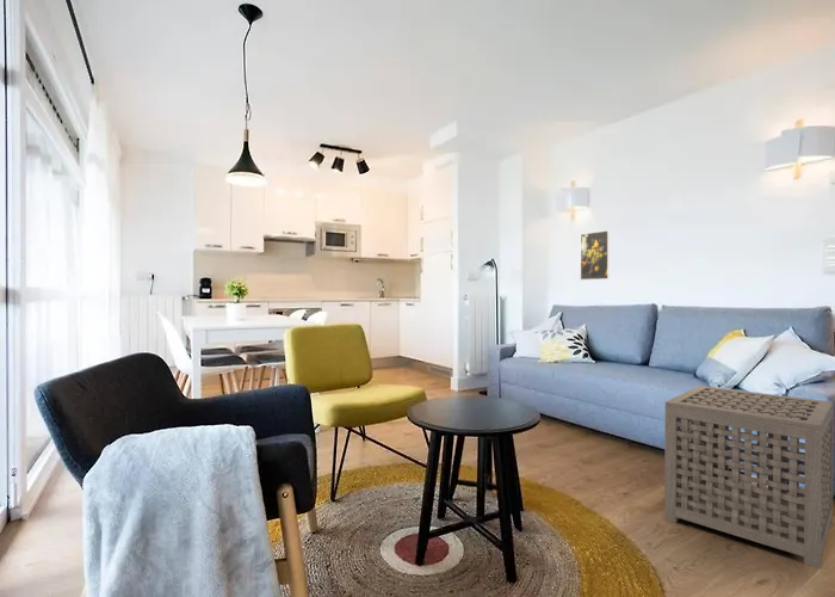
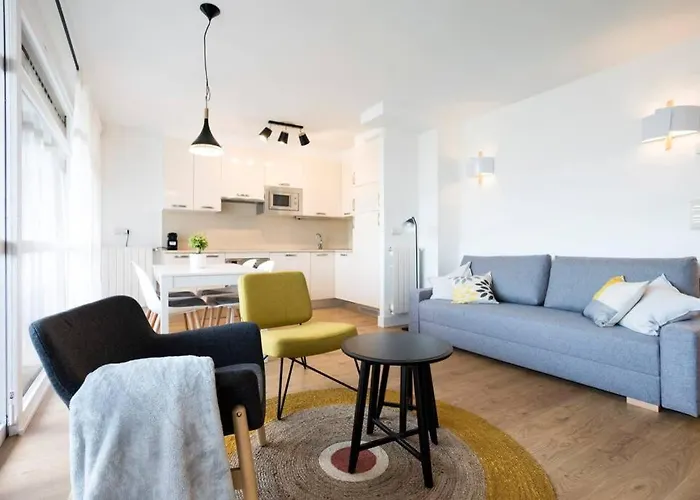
- side table [663,384,835,570]
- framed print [580,229,612,281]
